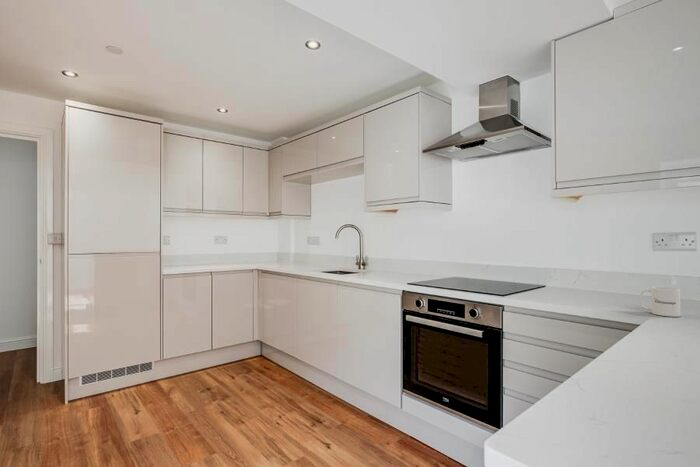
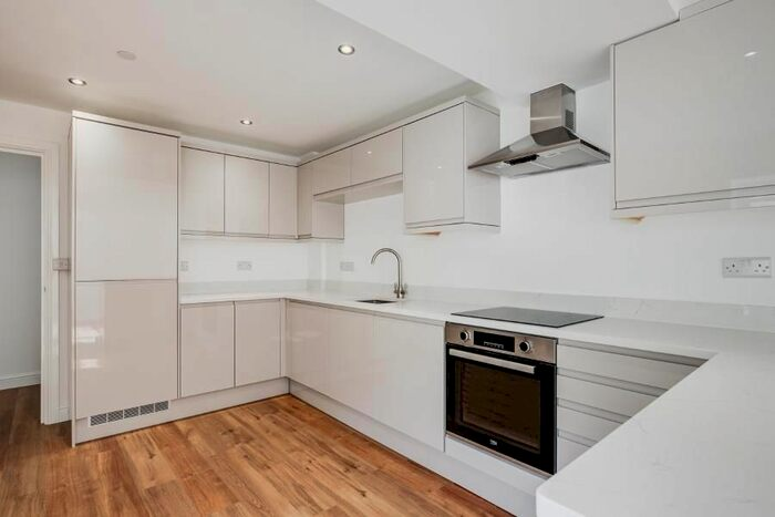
- mug [639,286,681,318]
